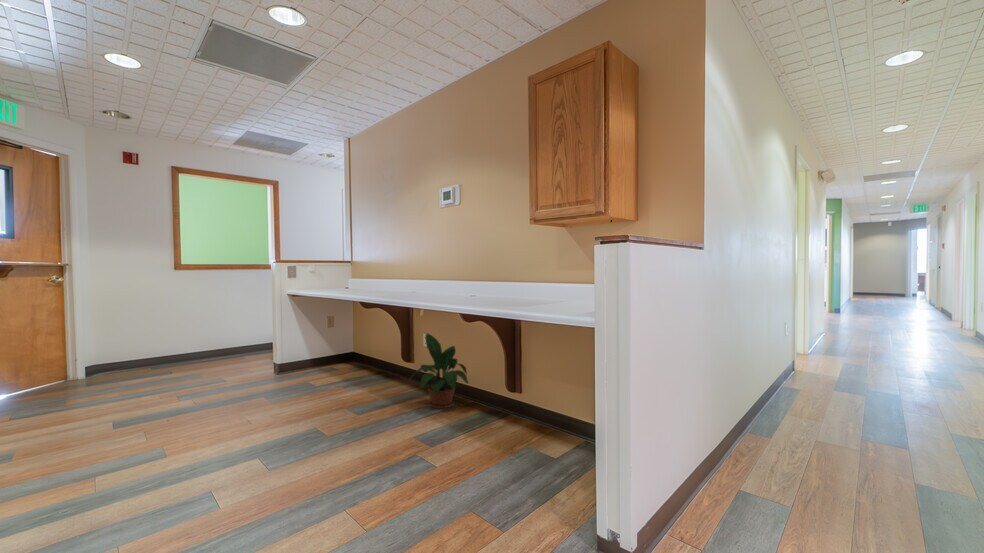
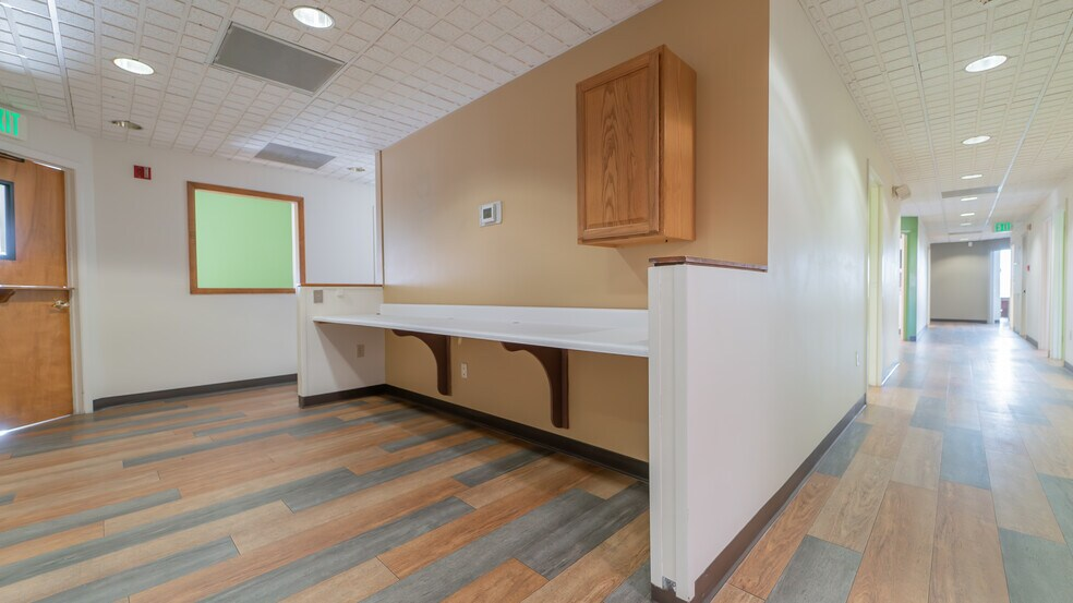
- potted plant [407,333,469,410]
